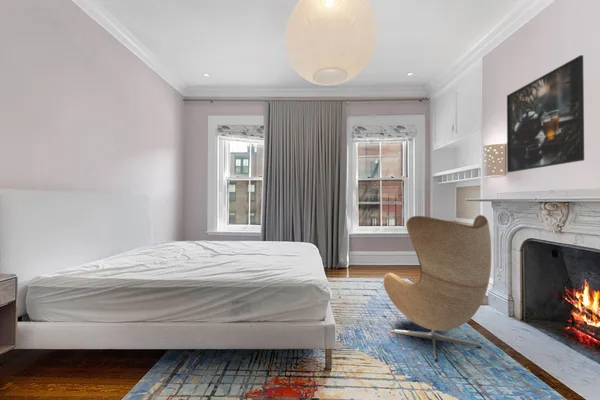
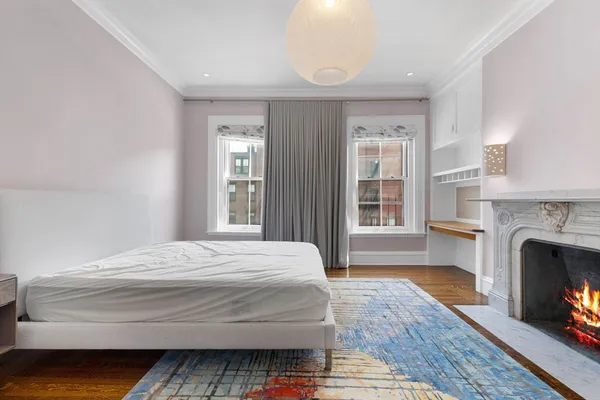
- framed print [506,54,585,173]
- armchair [383,214,492,361]
